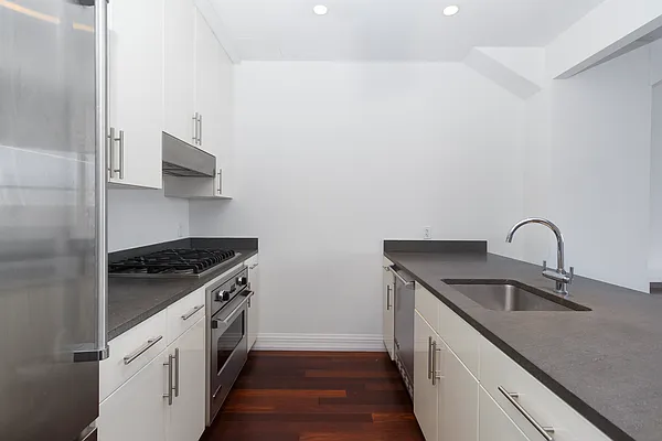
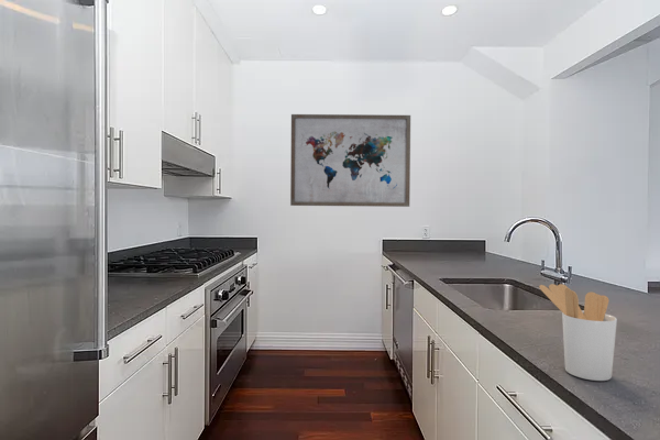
+ utensil holder [538,283,618,382]
+ wall art [289,113,411,208]
